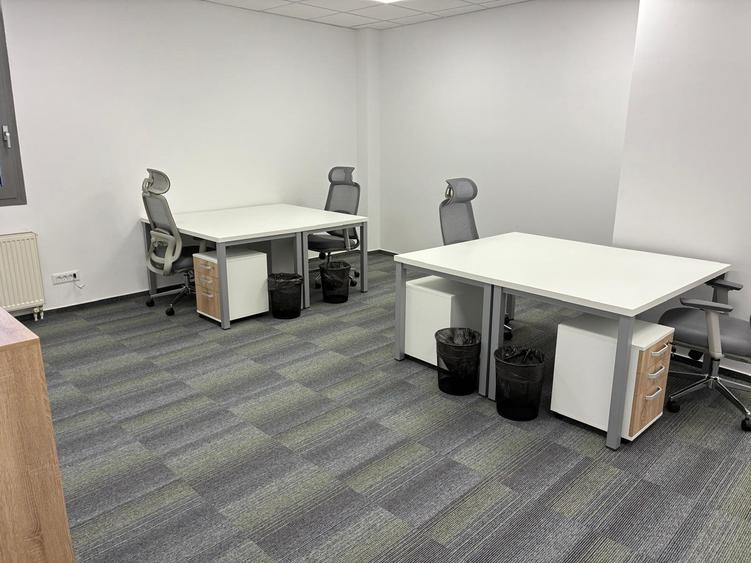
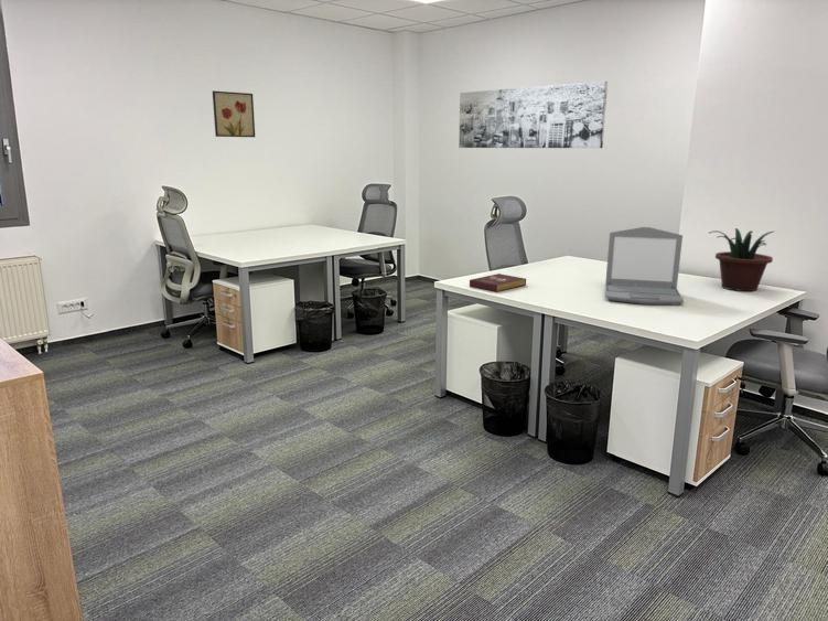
+ laptop [604,226,685,306]
+ wall art [458,81,609,149]
+ wall art [212,90,256,138]
+ book [469,272,527,293]
+ potted plant [707,227,775,292]
